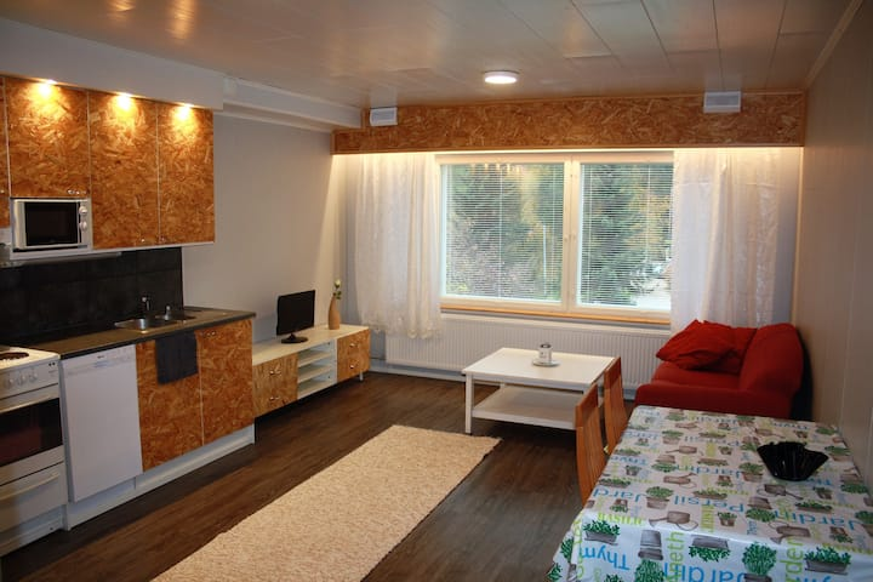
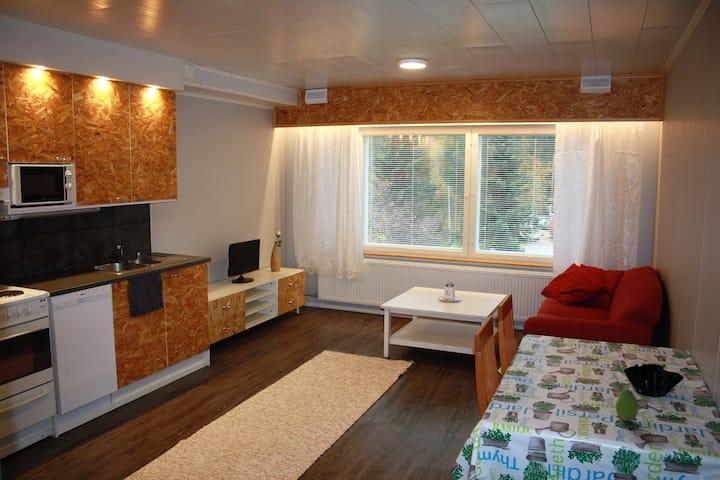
+ fruit [615,388,640,422]
